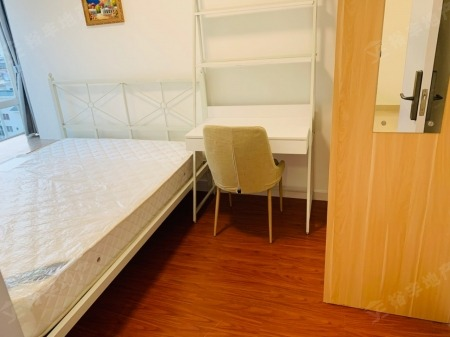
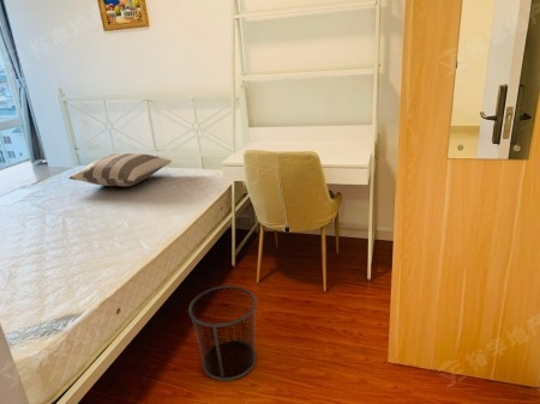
+ pillow [67,152,173,187]
+ waste bin [187,284,258,381]
